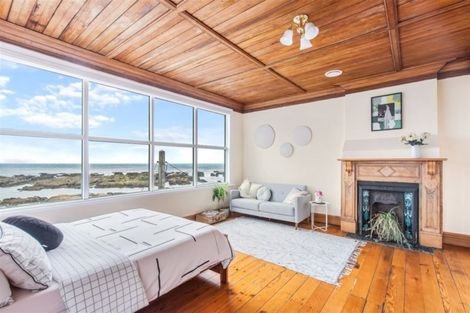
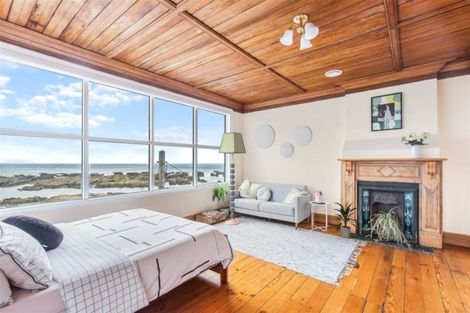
+ floor lamp [218,131,247,226]
+ indoor plant [333,200,361,239]
